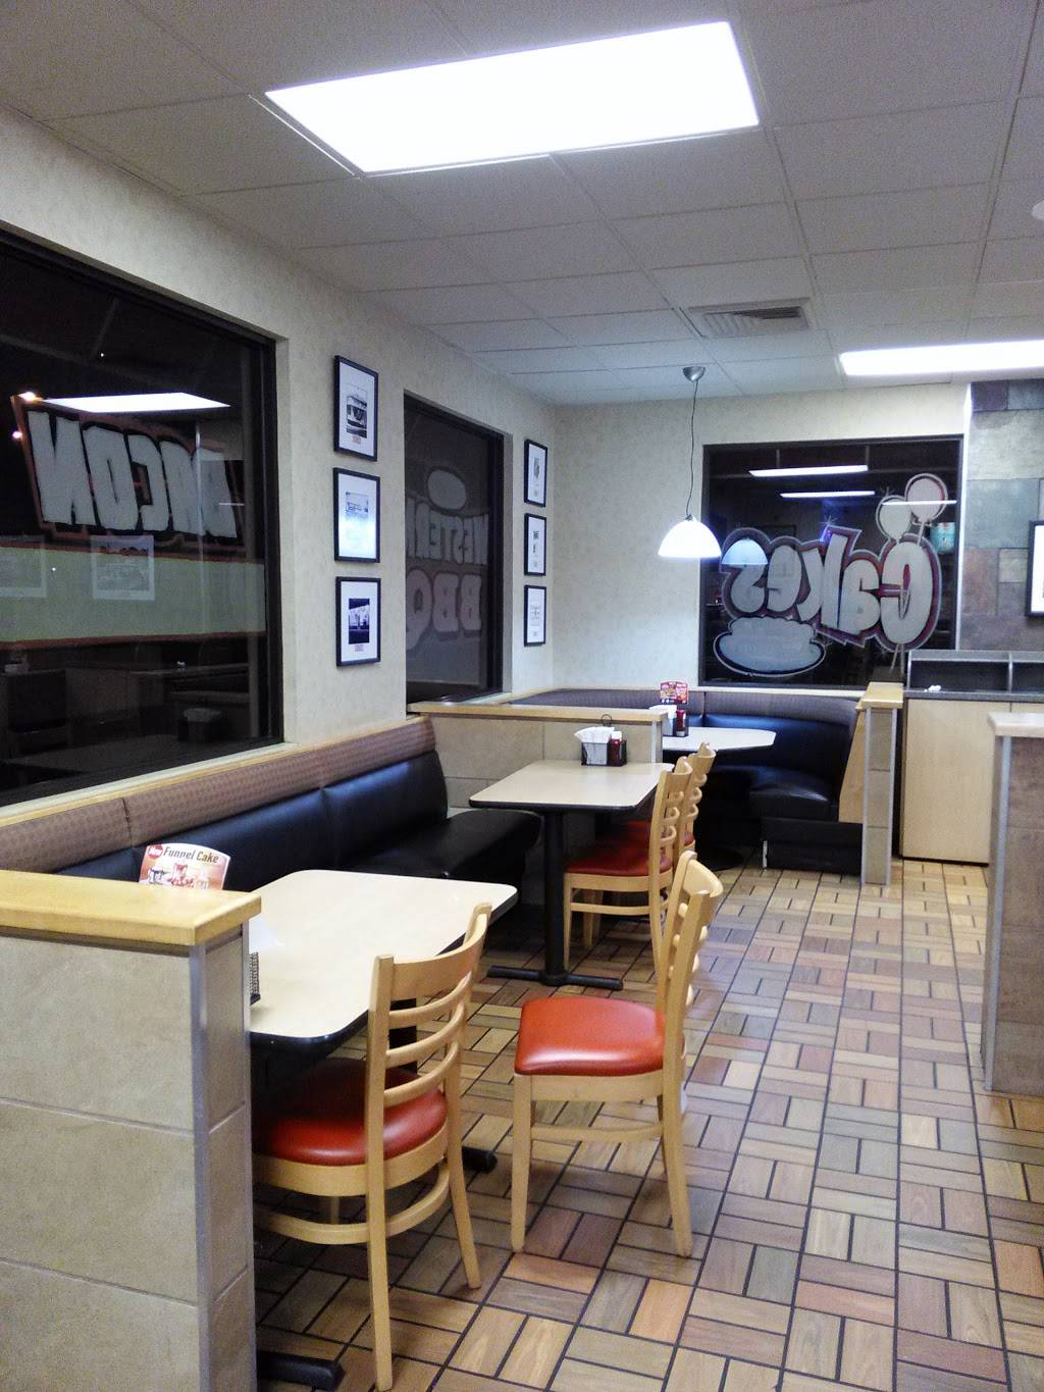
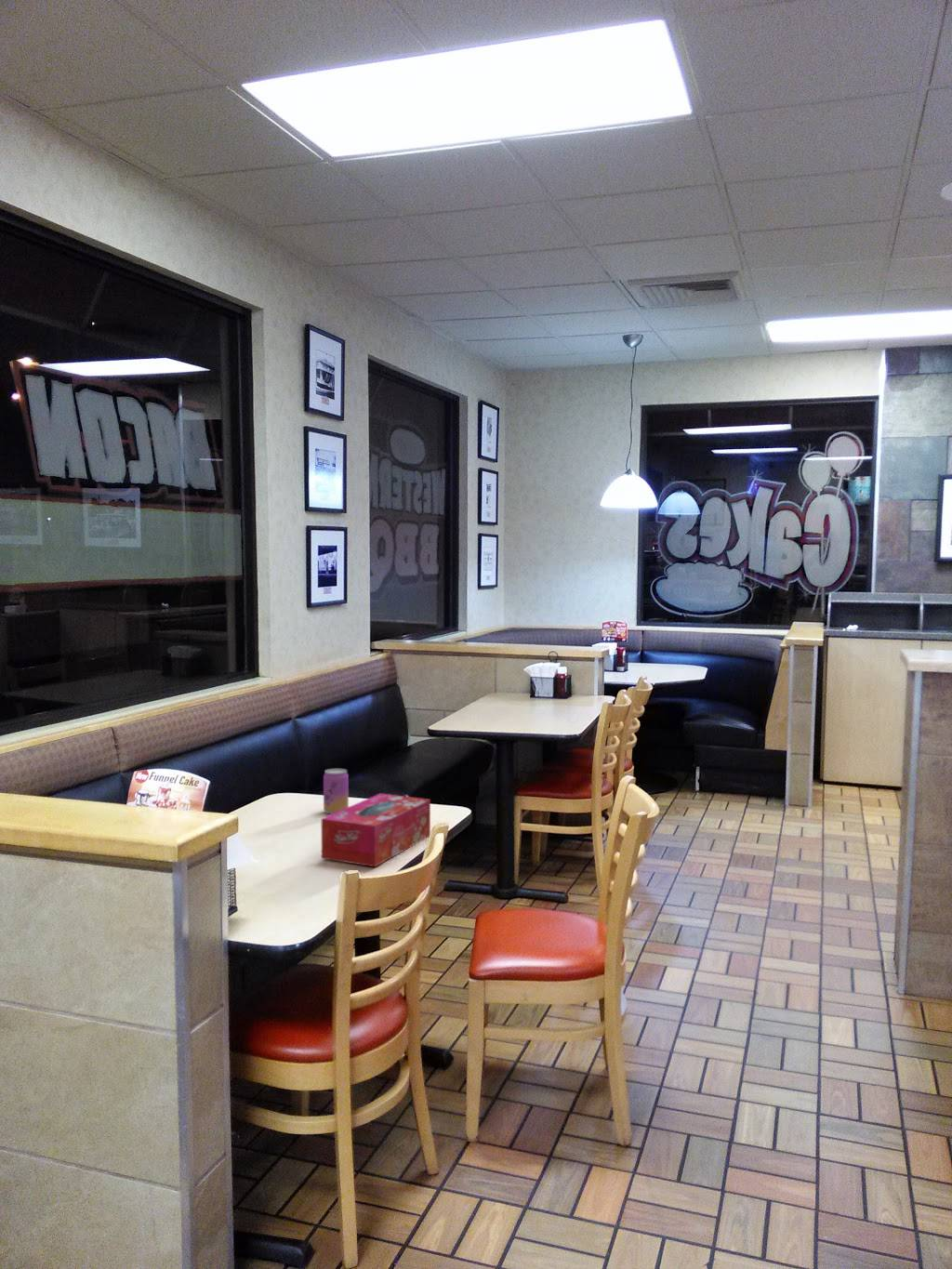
+ beverage can [323,768,350,814]
+ tissue box [321,792,431,867]
